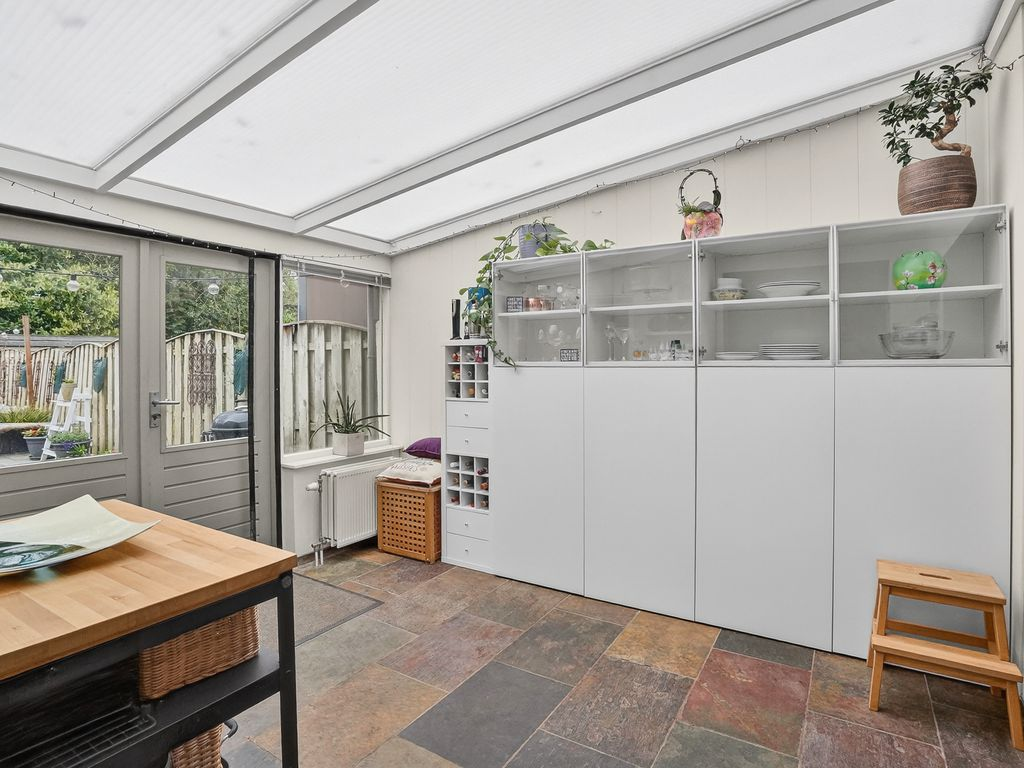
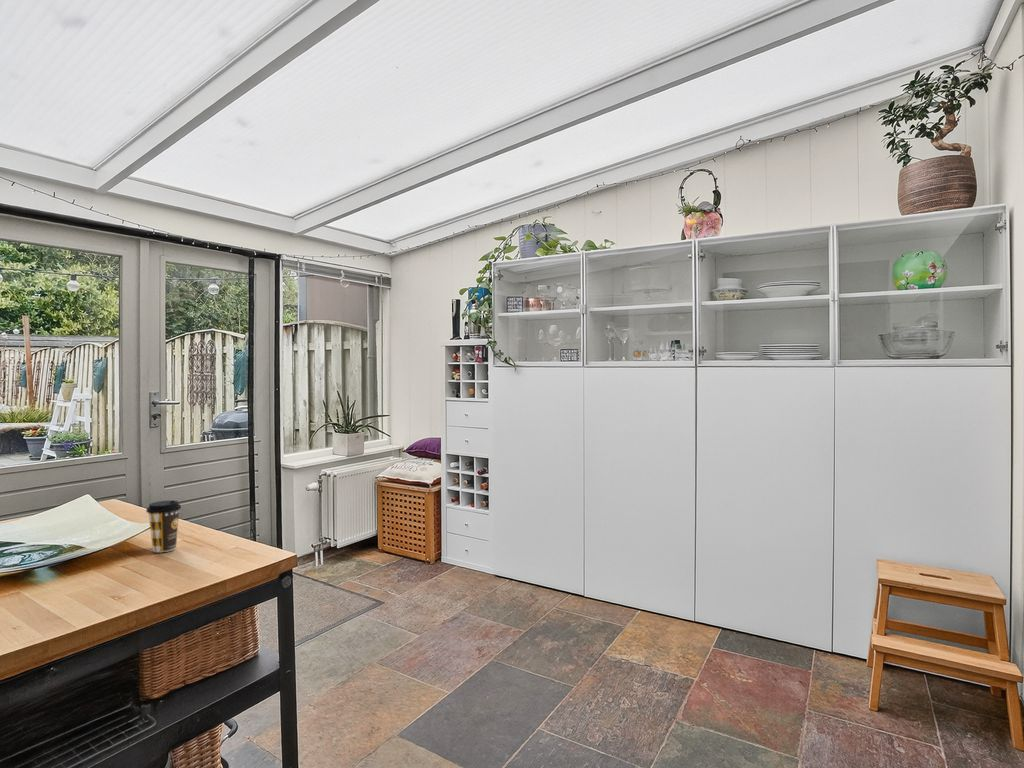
+ coffee cup [145,499,182,553]
